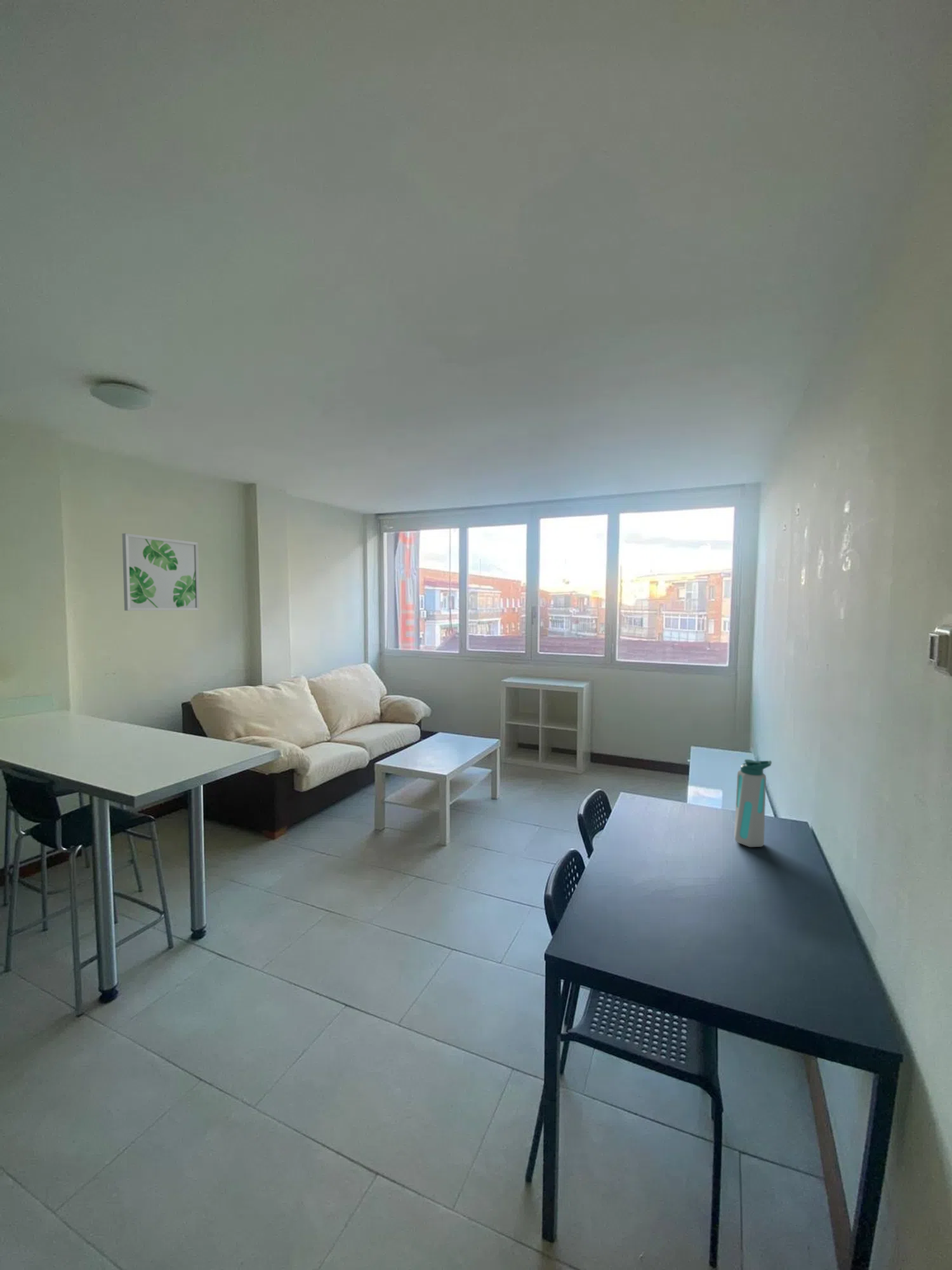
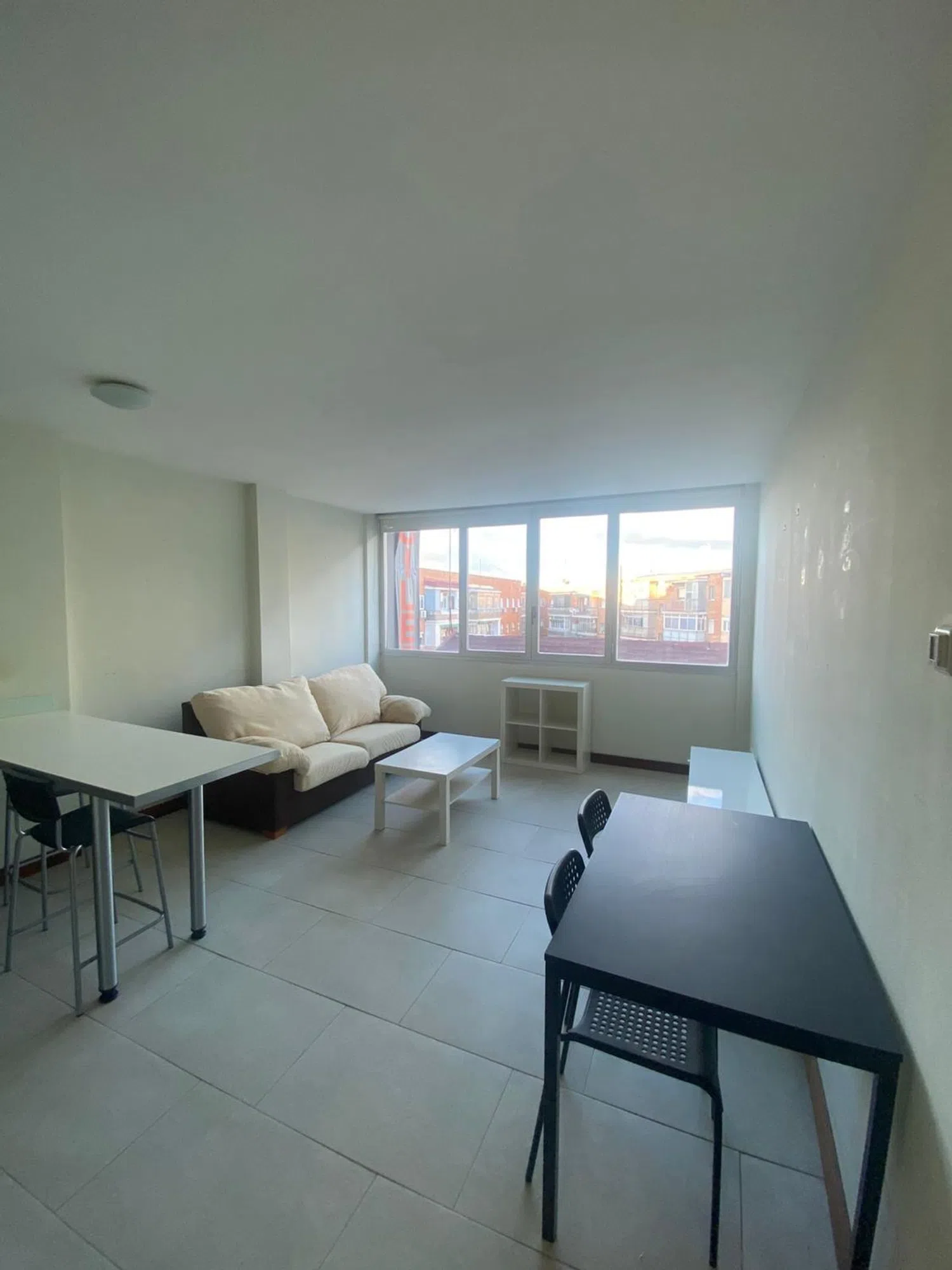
- water bottle [734,759,772,848]
- wall art [121,533,200,612]
